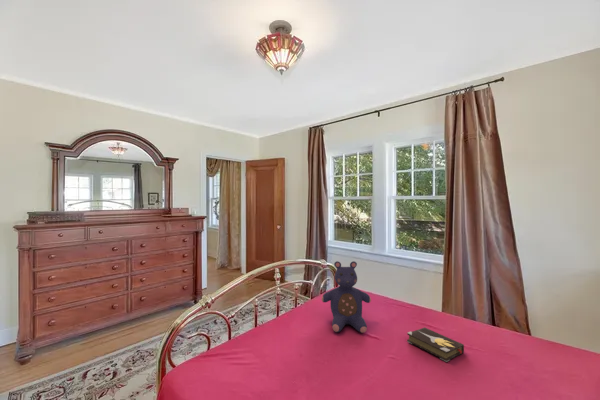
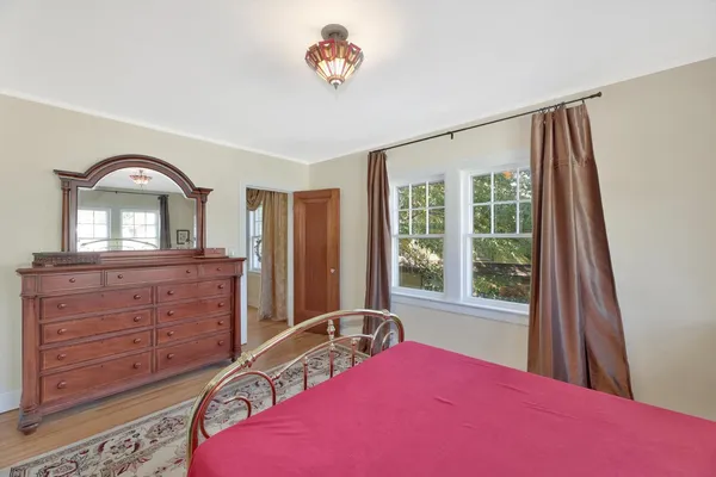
- hardback book [406,327,465,363]
- teddy bear [320,260,372,334]
